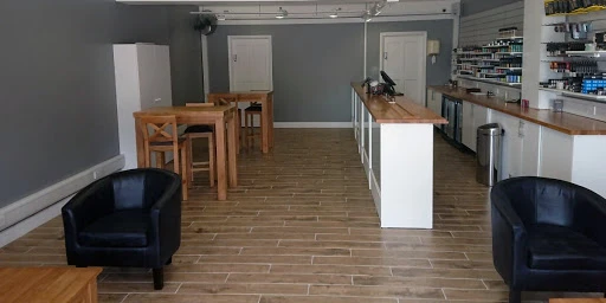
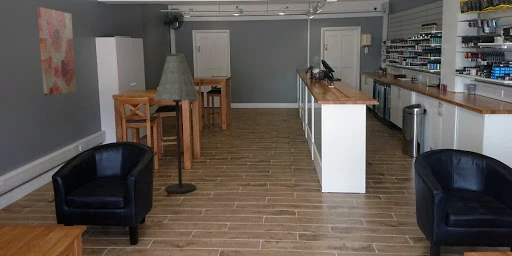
+ wall art [37,6,78,97]
+ floor lamp [154,53,200,194]
